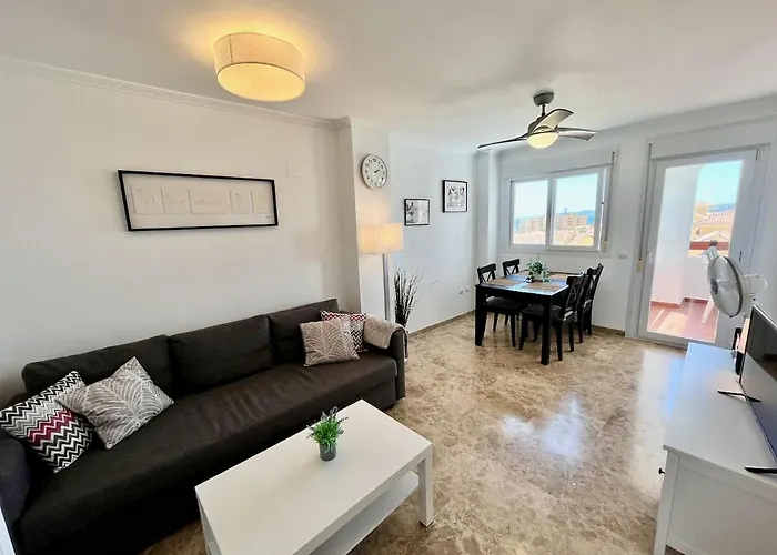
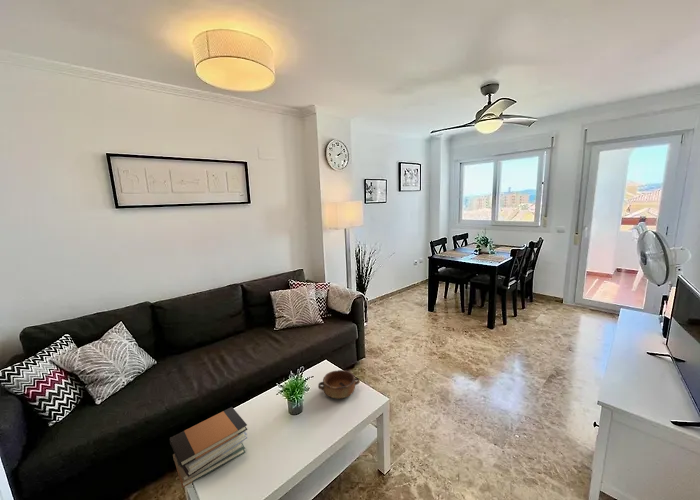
+ bowl [317,369,361,400]
+ book stack [169,406,249,489]
